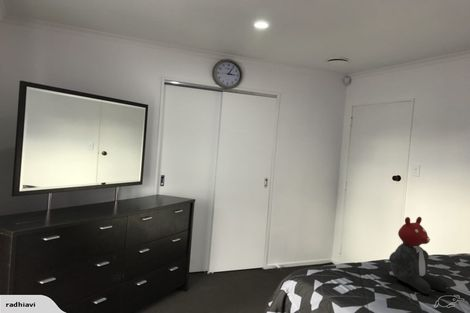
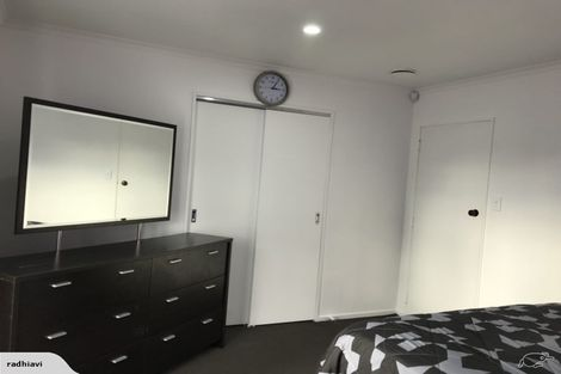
- teddy bear [388,216,448,295]
